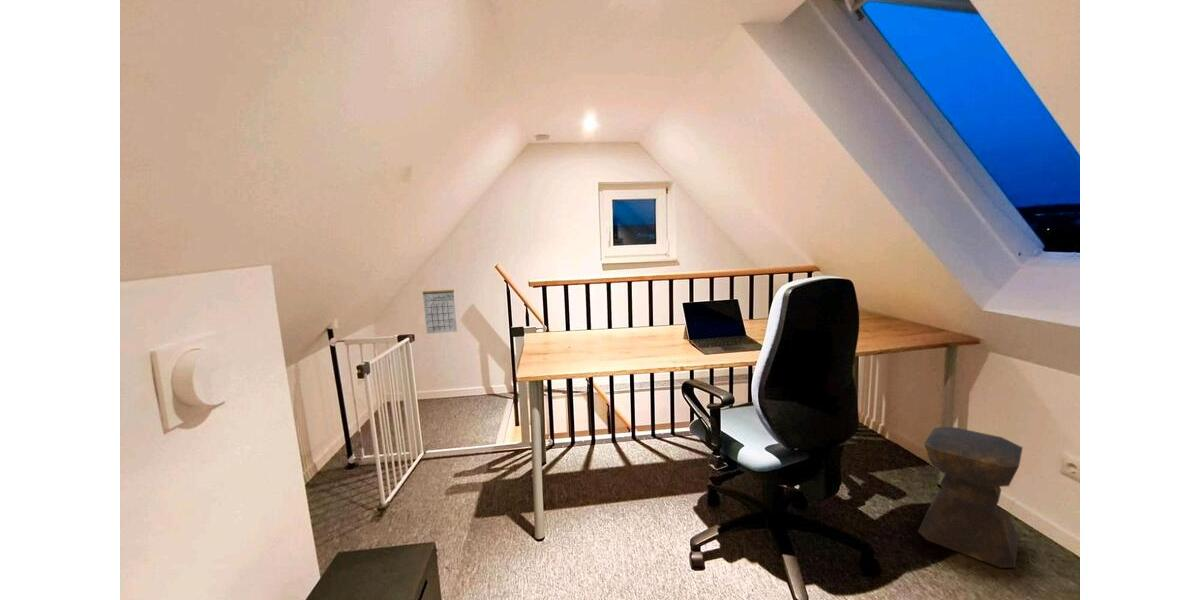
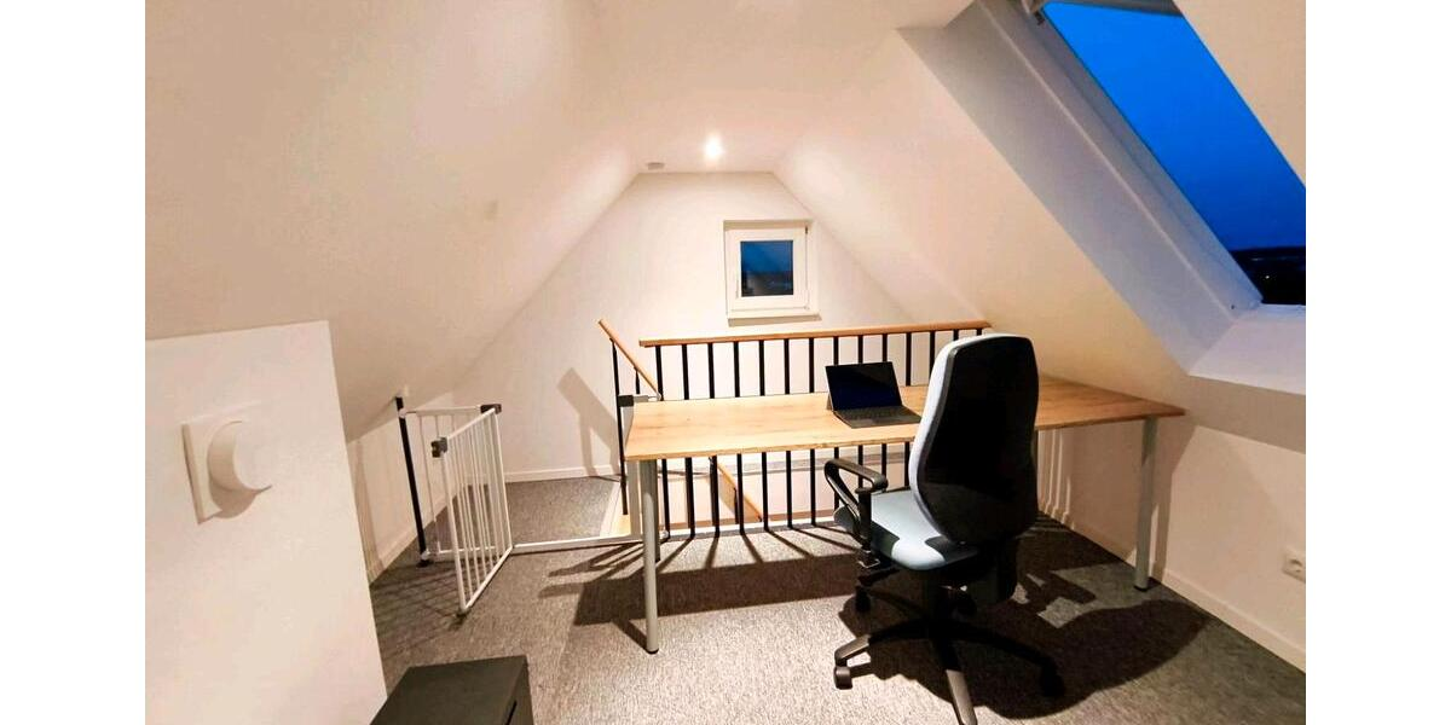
- stool [917,426,1024,569]
- calendar [422,283,458,335]
